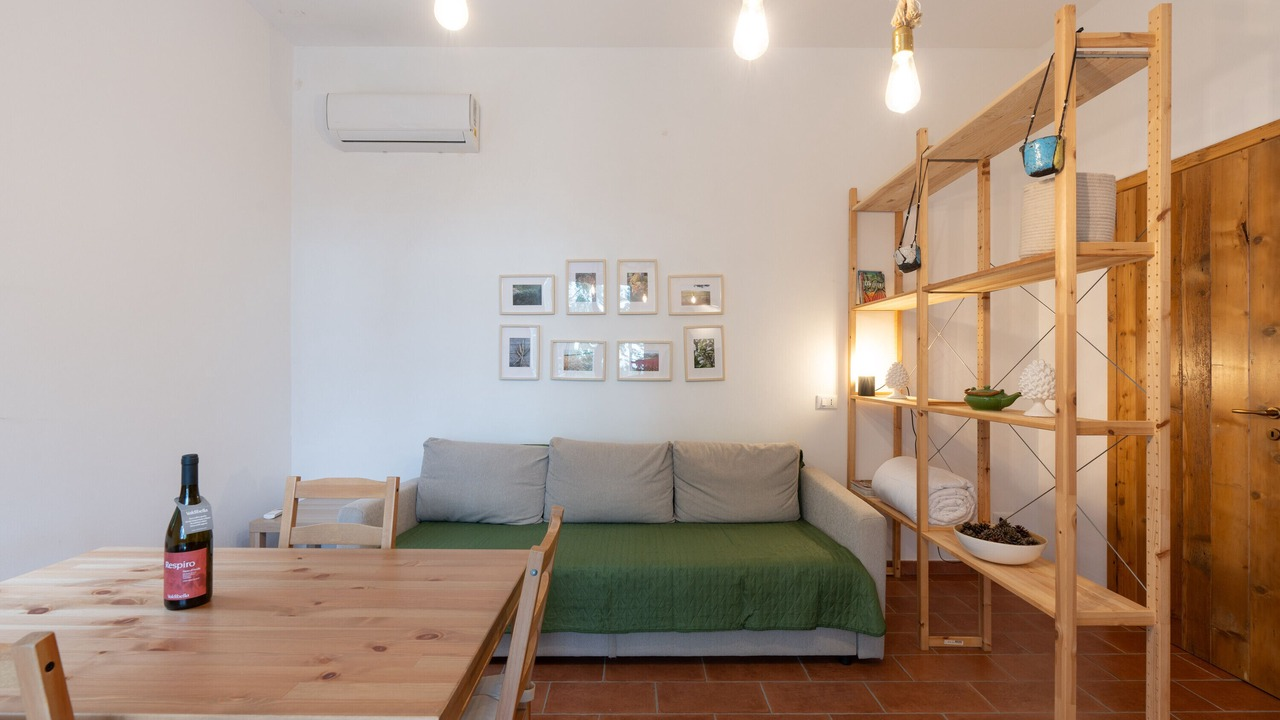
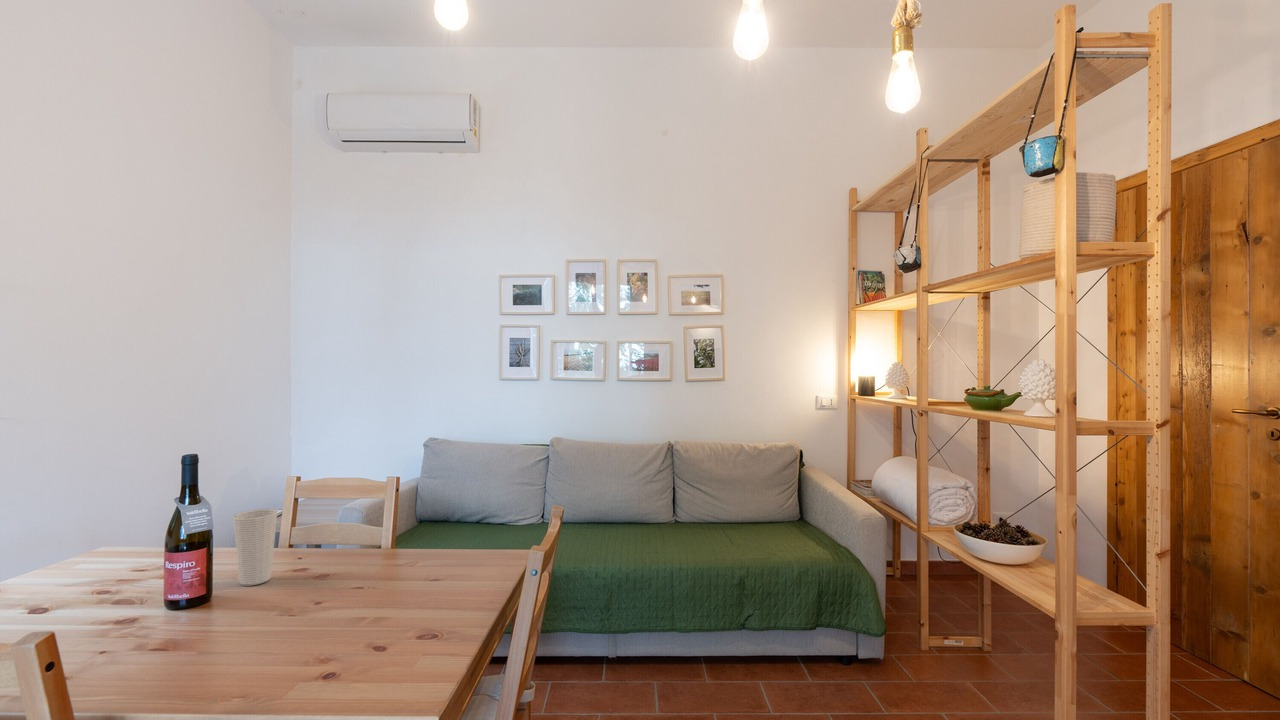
+ cup [232,508,279,586]
